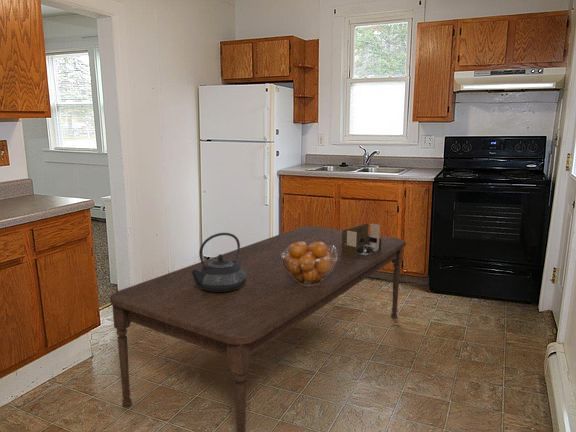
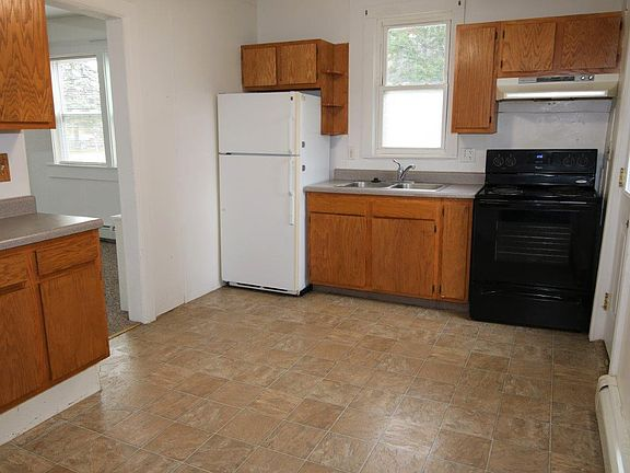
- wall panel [342,222,382,260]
- teapot [191,232,247,292]
- dining table [109,225,407,432]
- fruit basket [281,242,337,286]
